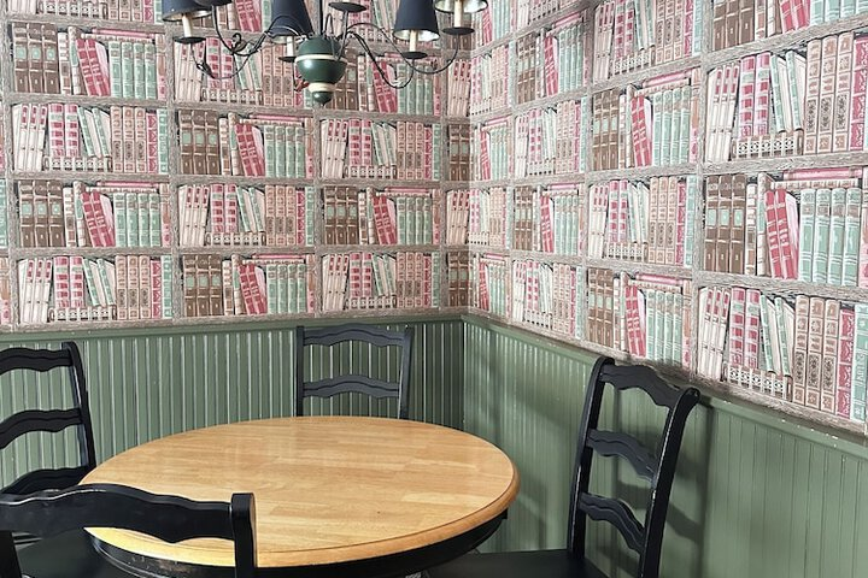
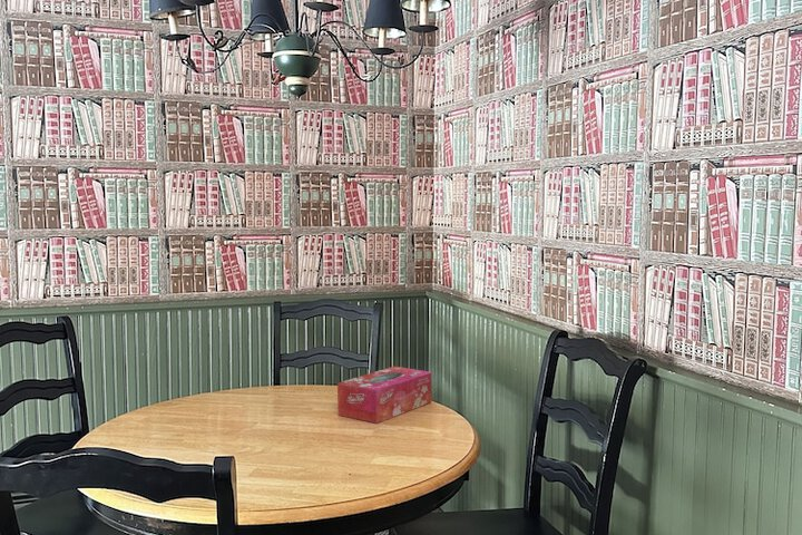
+ tissue box [336,366,432,425]
